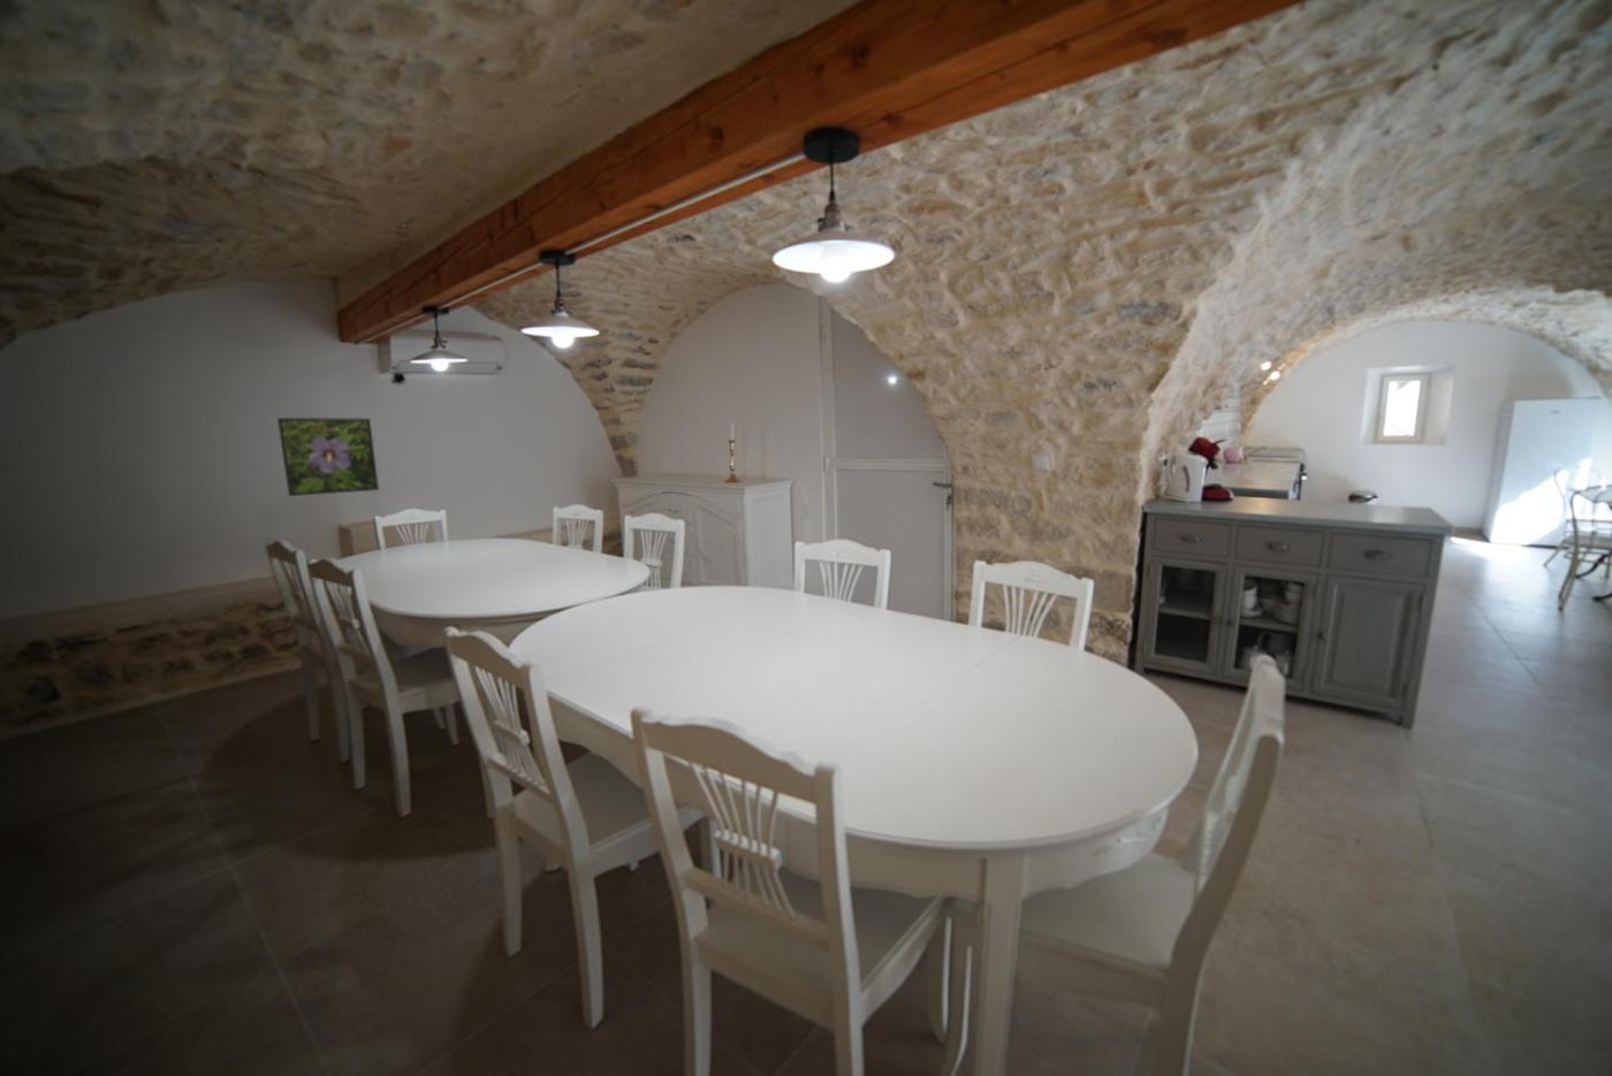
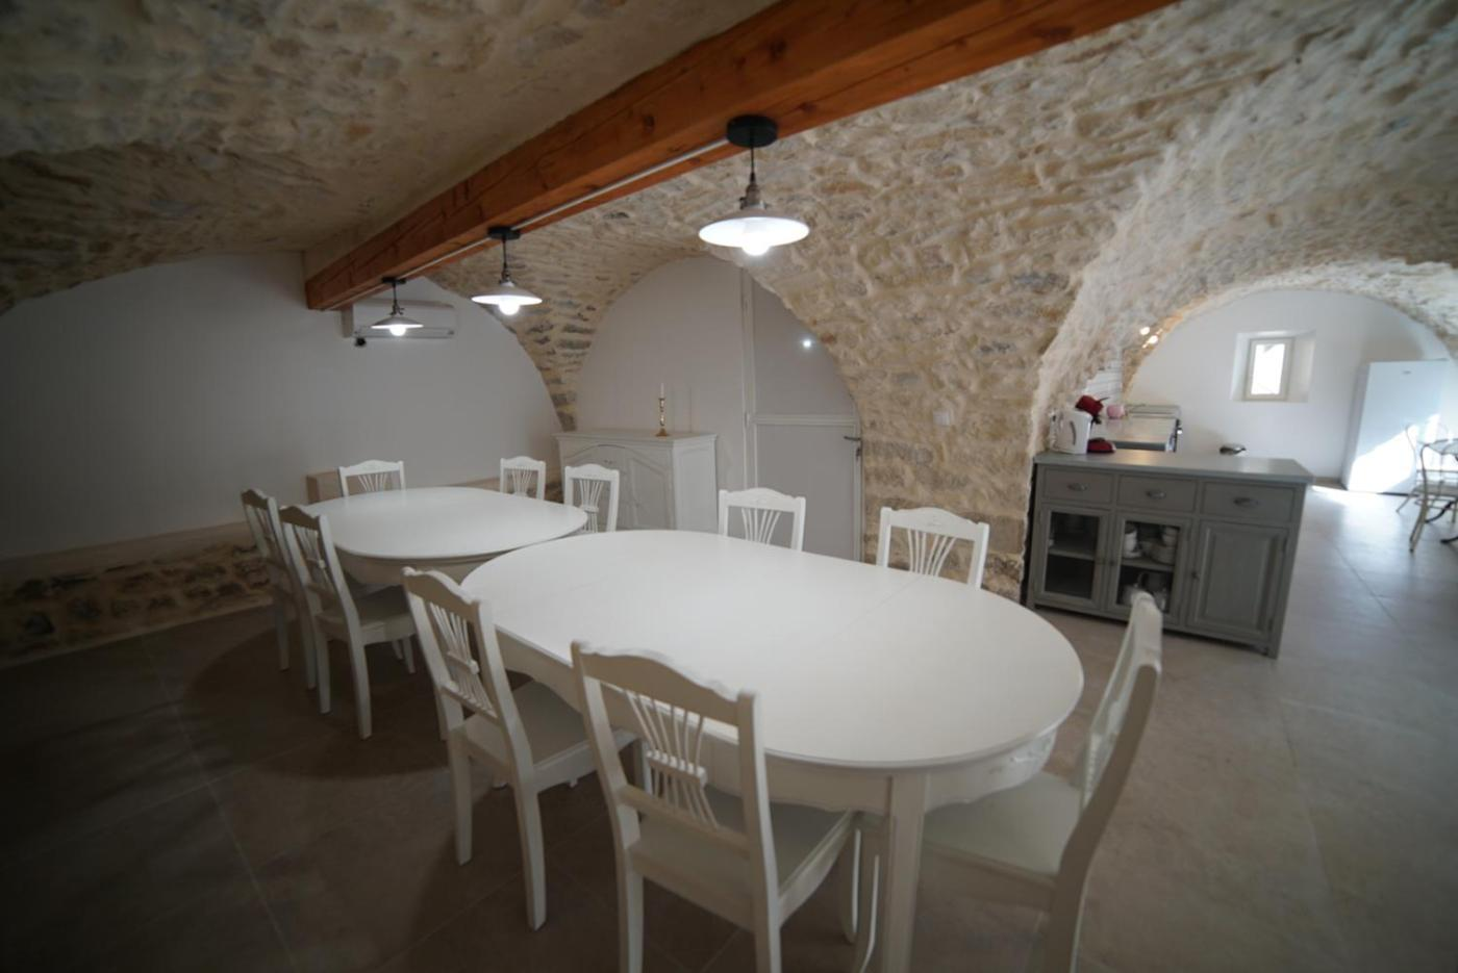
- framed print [276,417,380,497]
